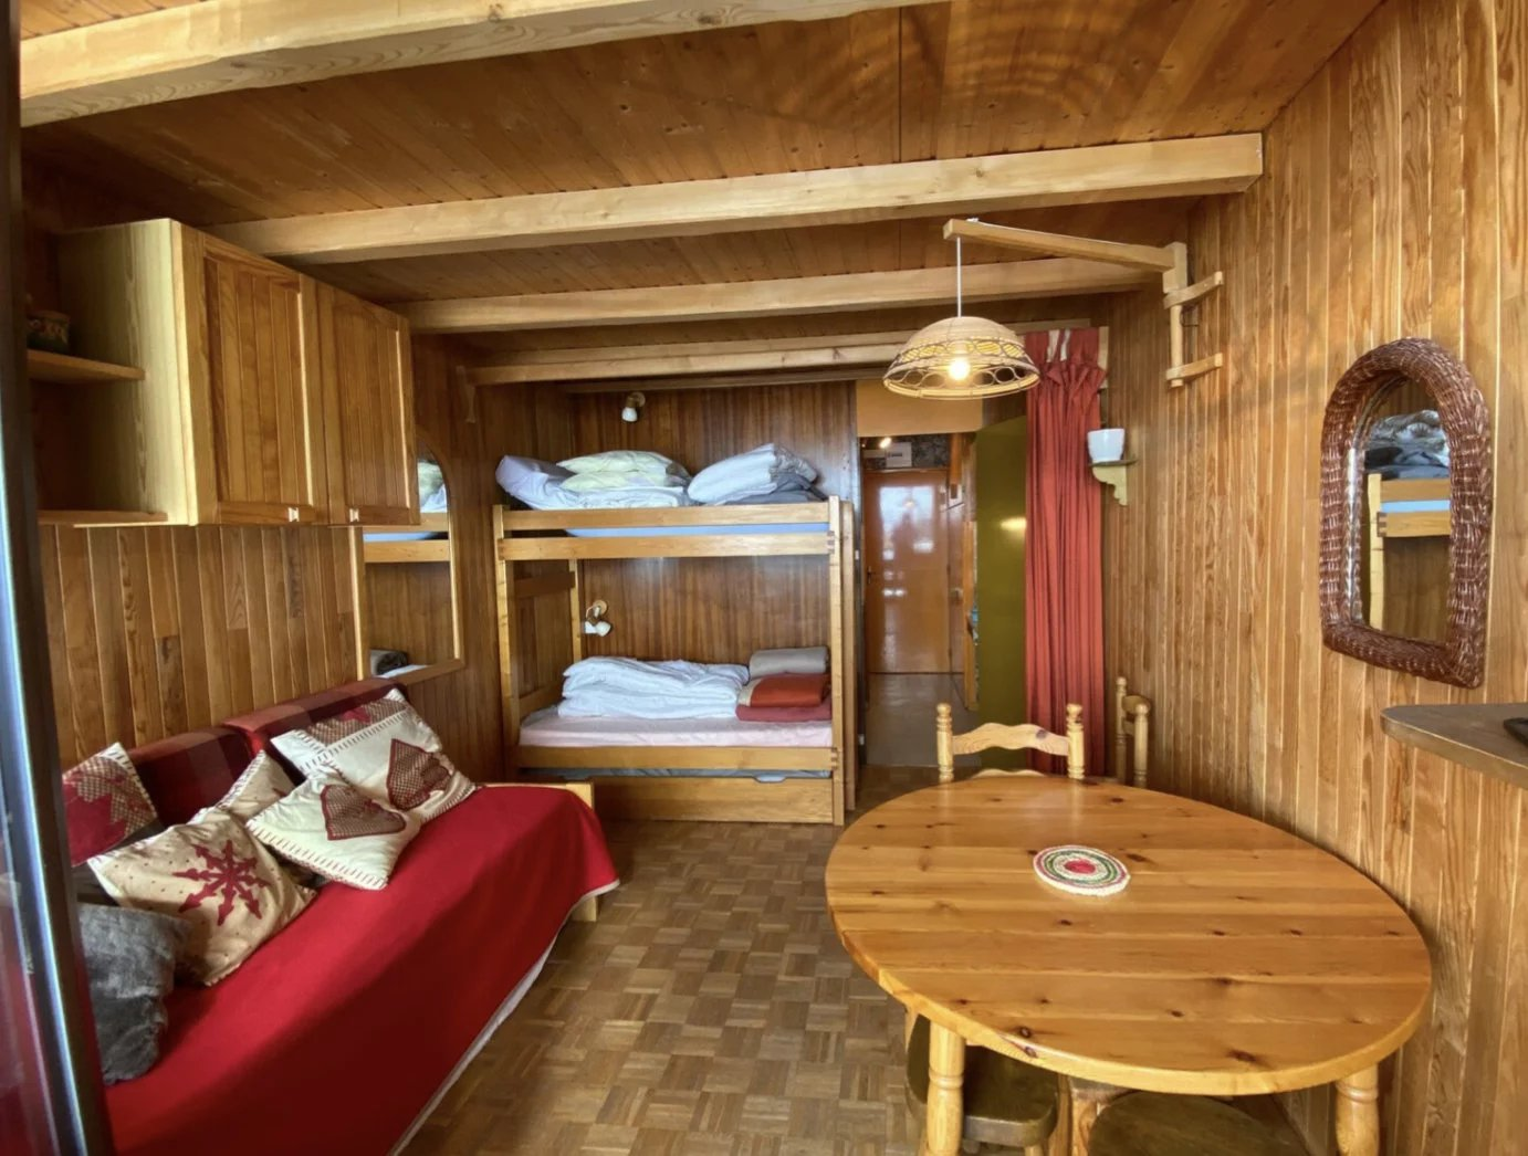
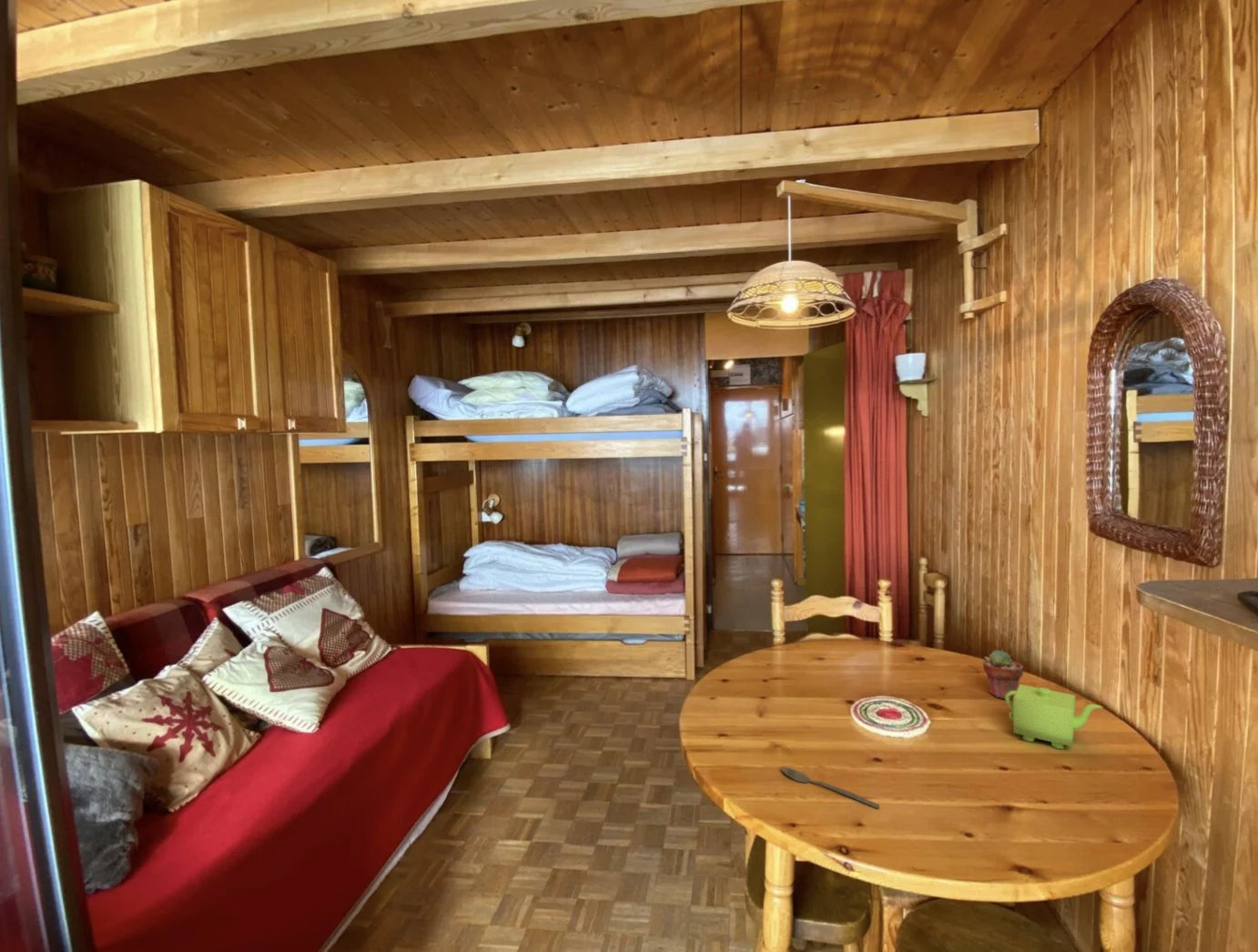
+ spoon [780,765,880,809]
+ potted succulent [982,649,1024,701]
+ teapot [1005,684,1103,750]
